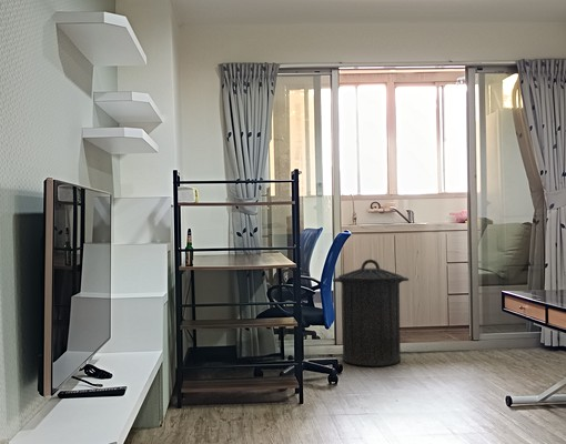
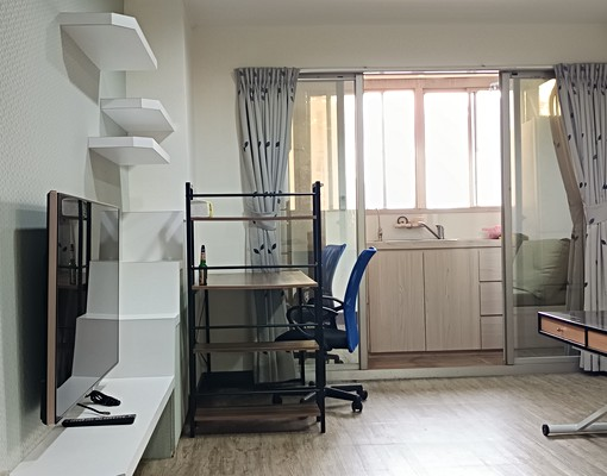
- trash can [332,259,411,367]
